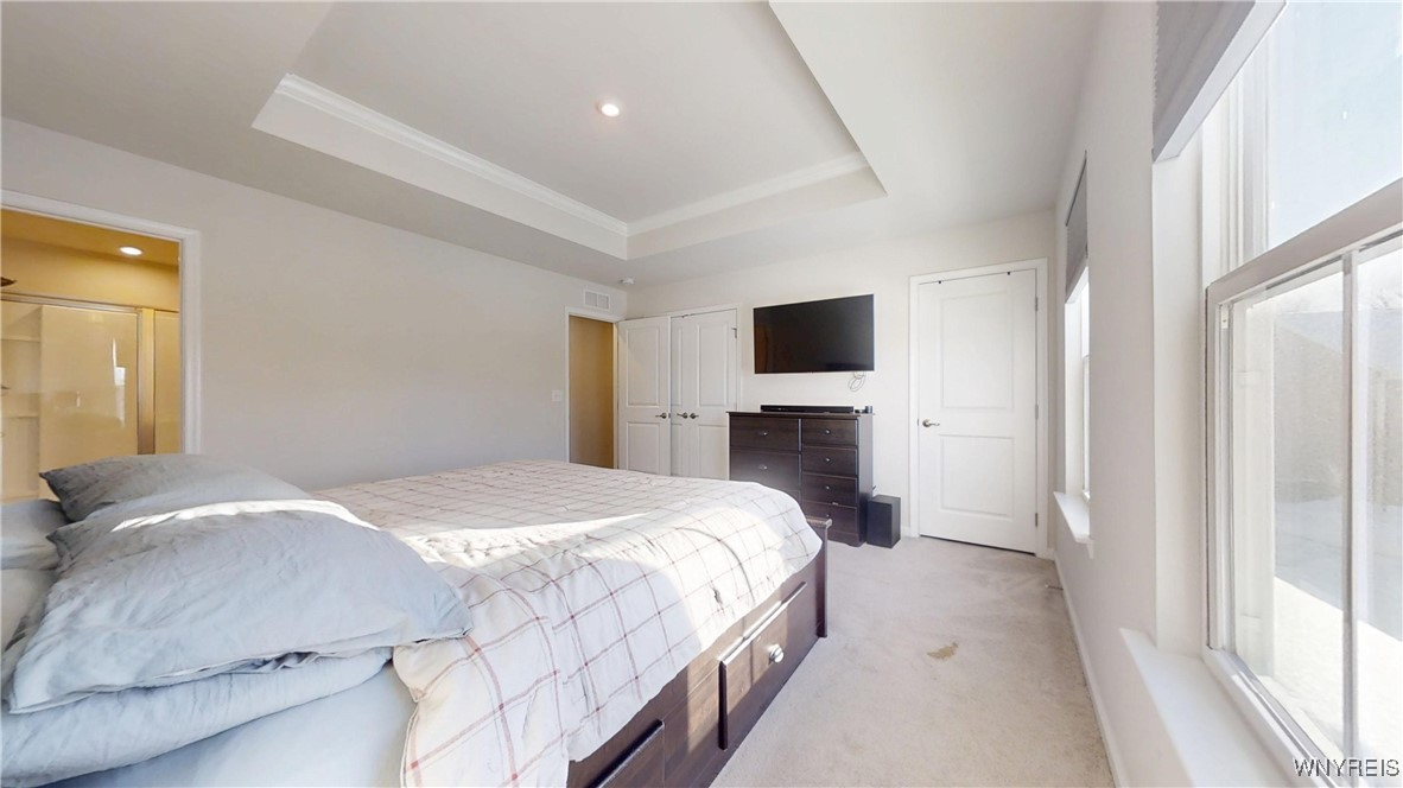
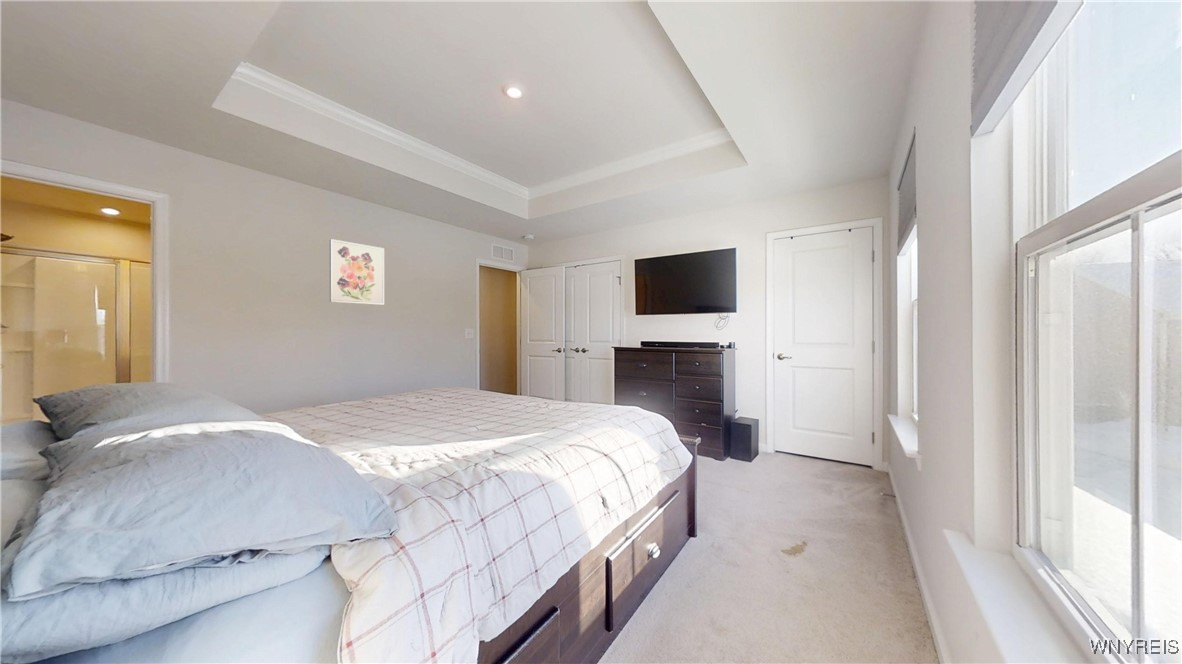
+ wall art [328,238,385,306]
